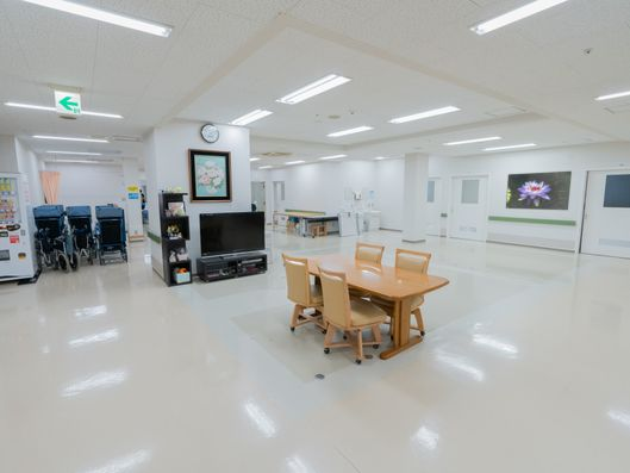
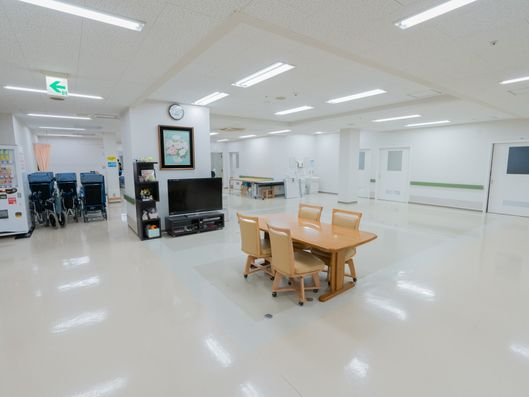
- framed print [505,170,573,211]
